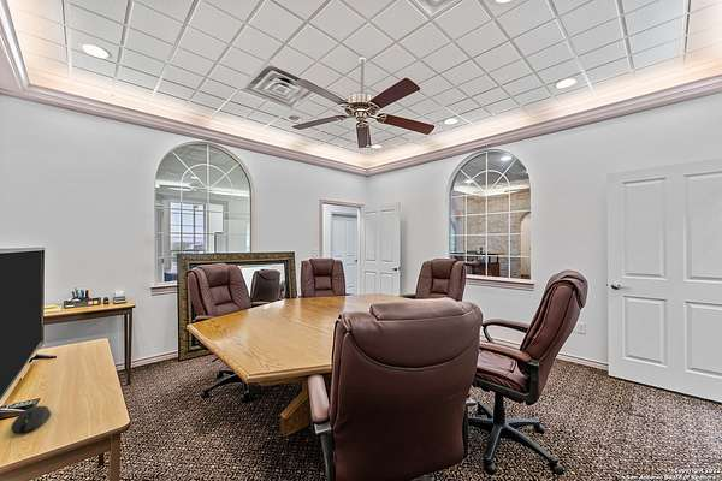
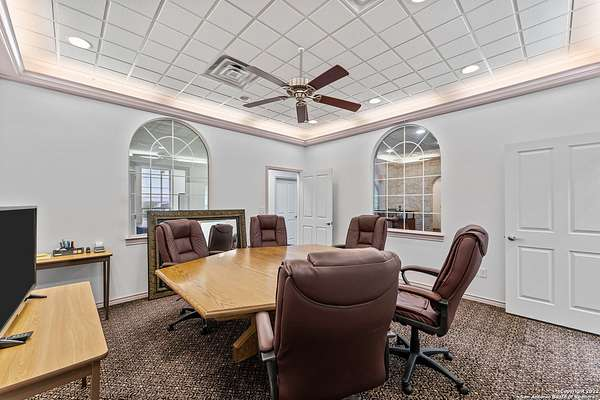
- computer mouse [10,405,52,435]
